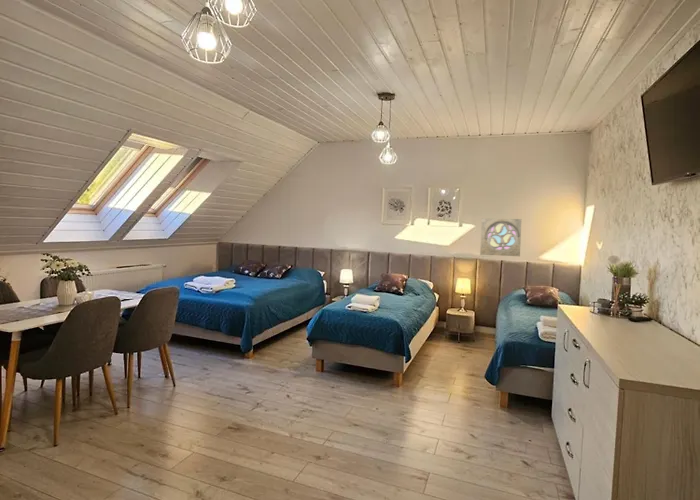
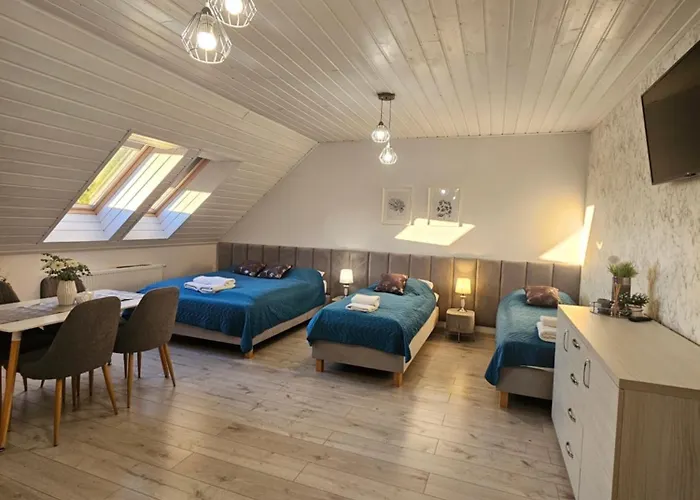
- wall ornament [479,218,522,257]
